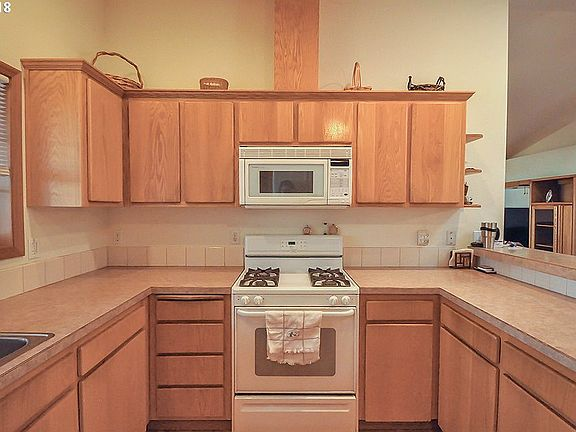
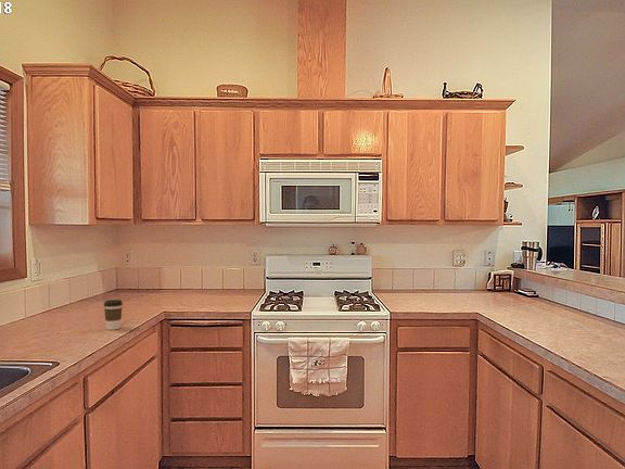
+ coffee cup [103,299,124,331]
